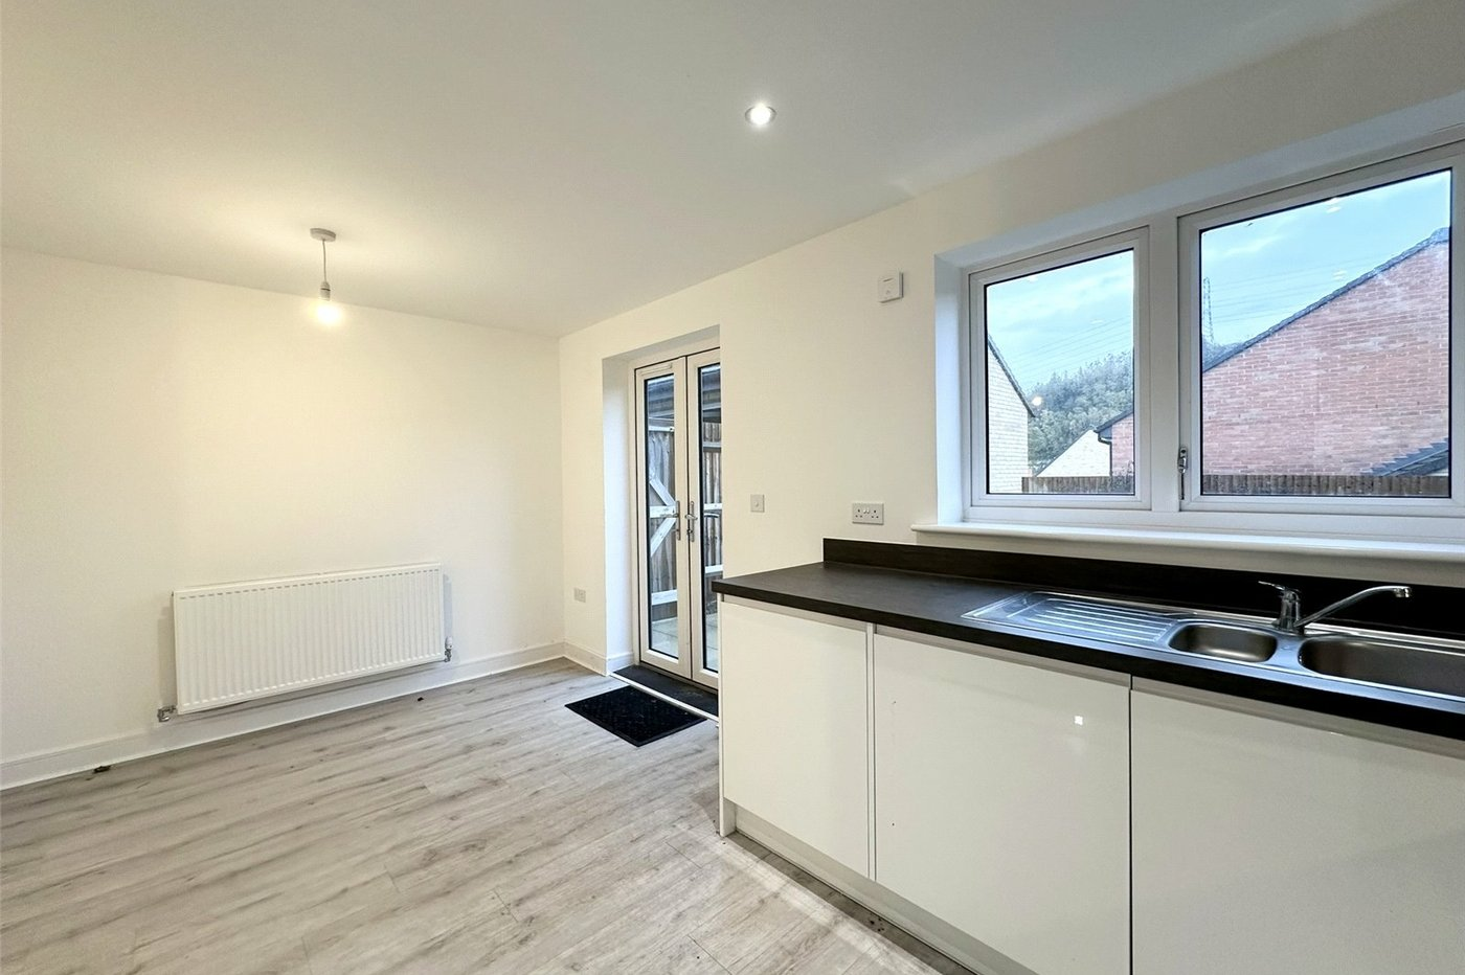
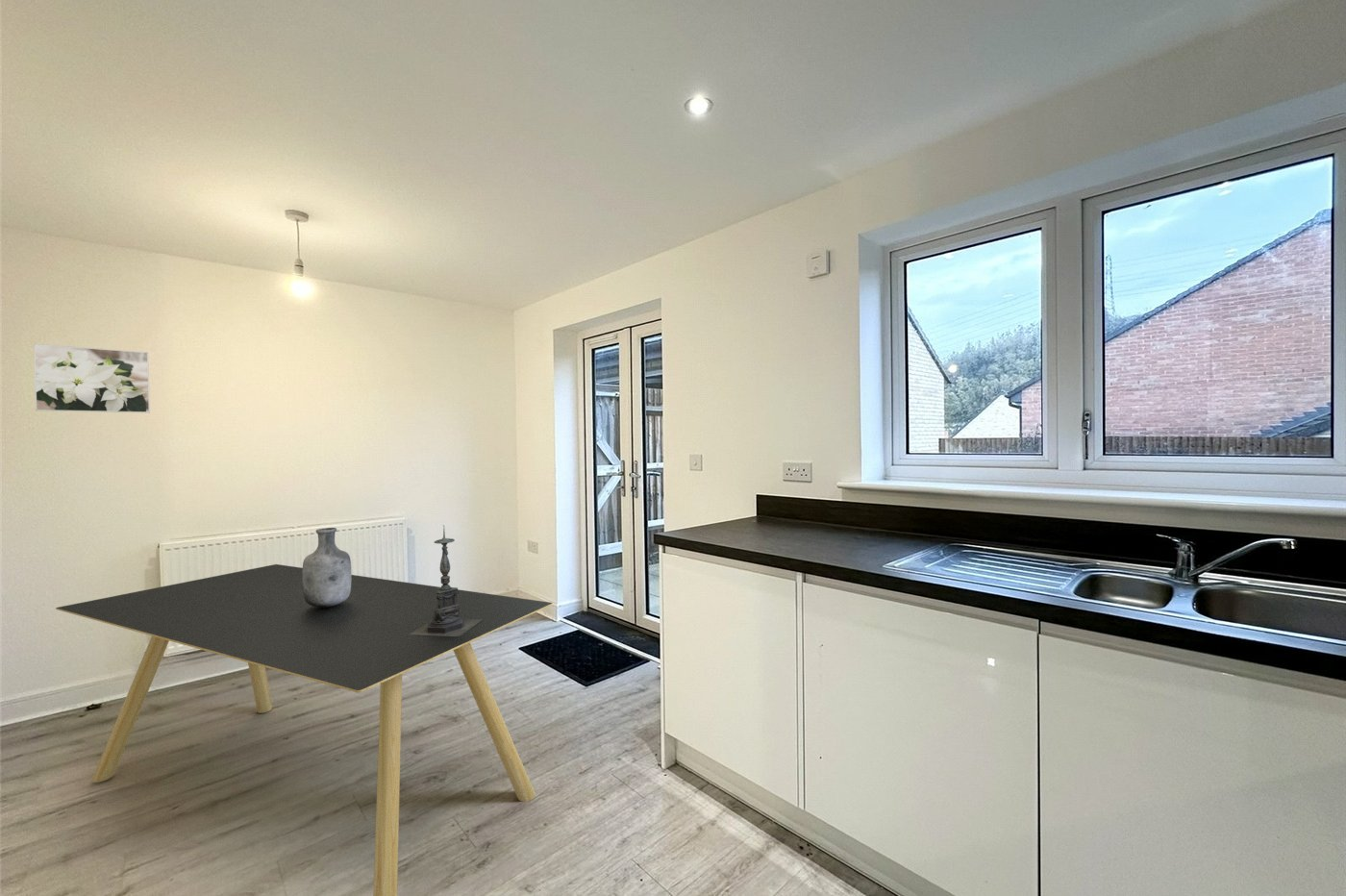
+ candle holder [410,524,484,636]
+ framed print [33,343,151,414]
+ dining table [55,563,554,896]
+ vase [302,527,352,608]
